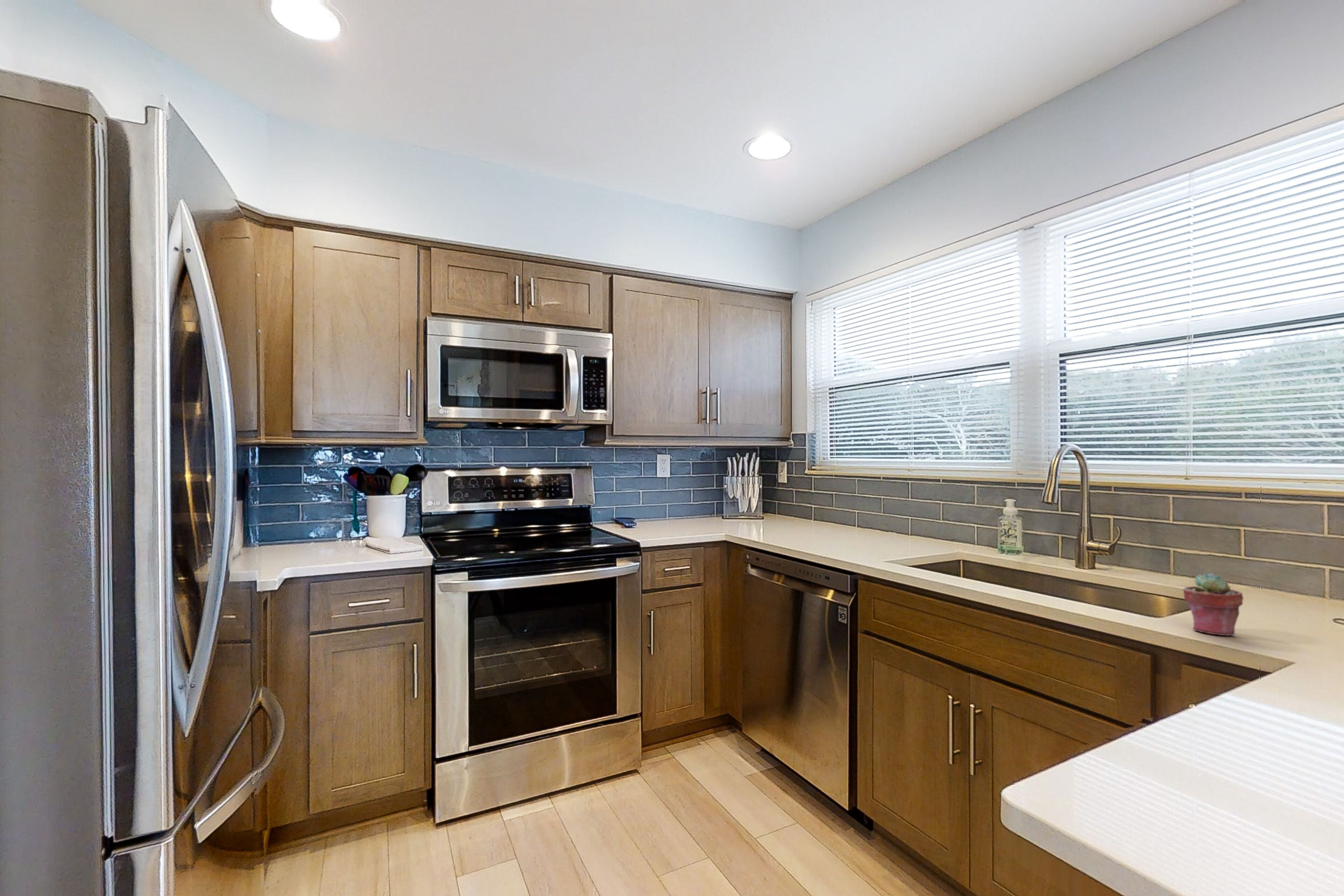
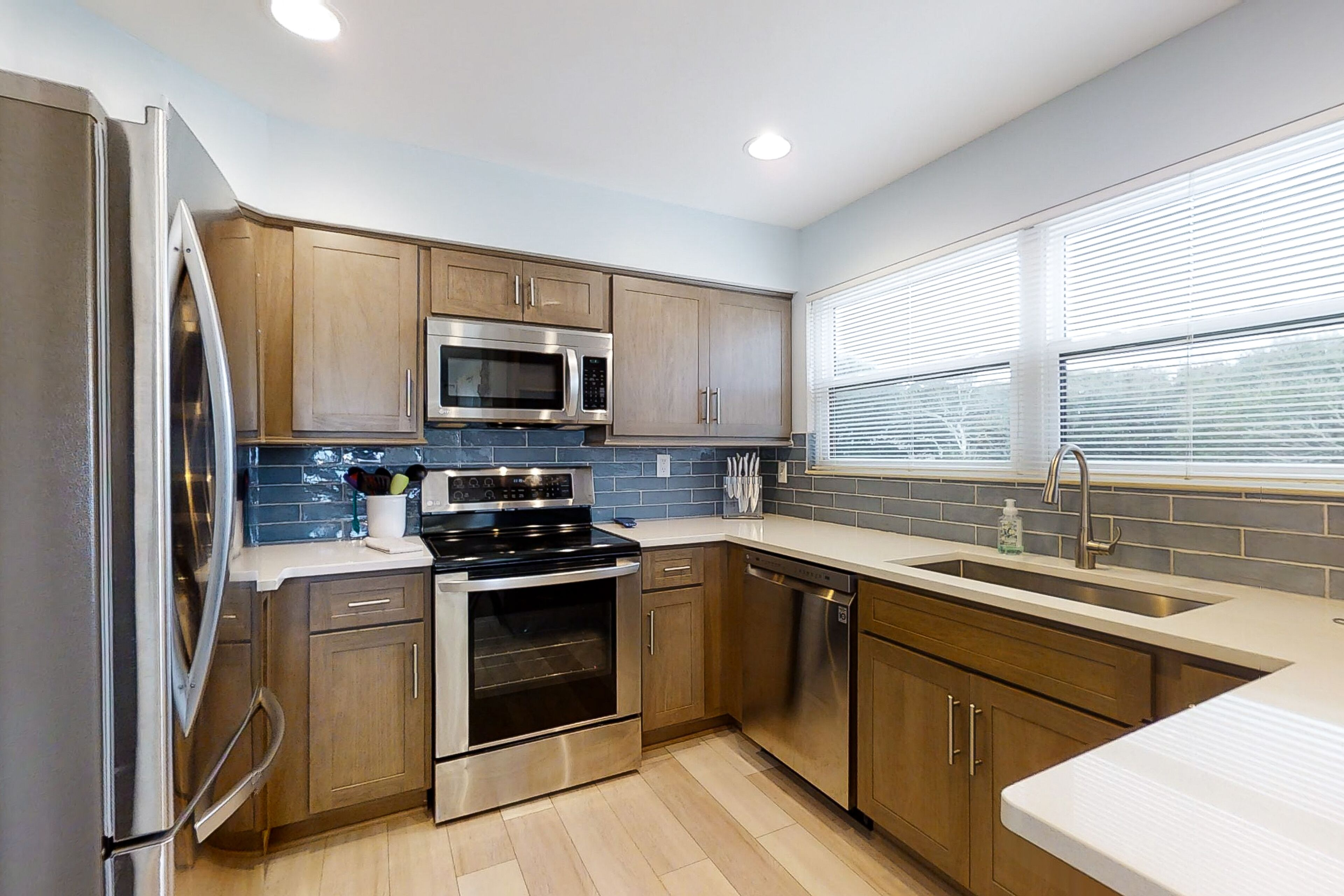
- potted succulent [1183,573,1244,636]
